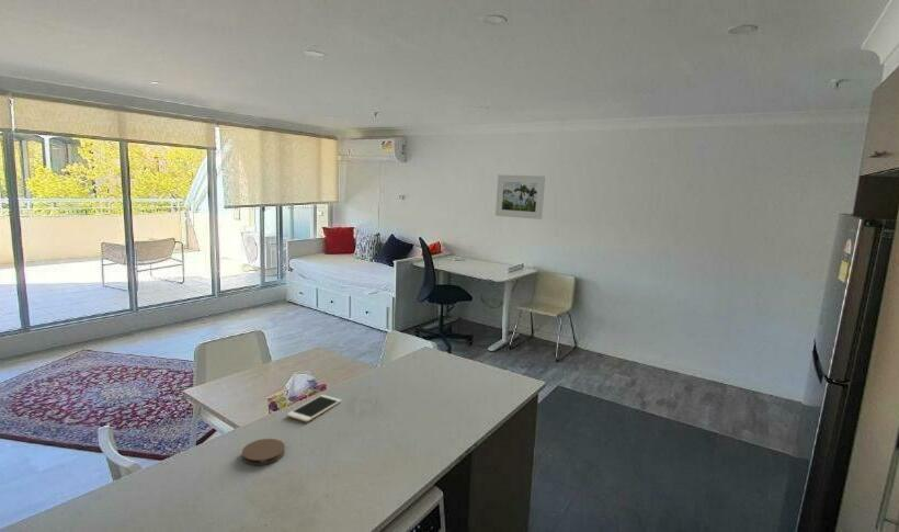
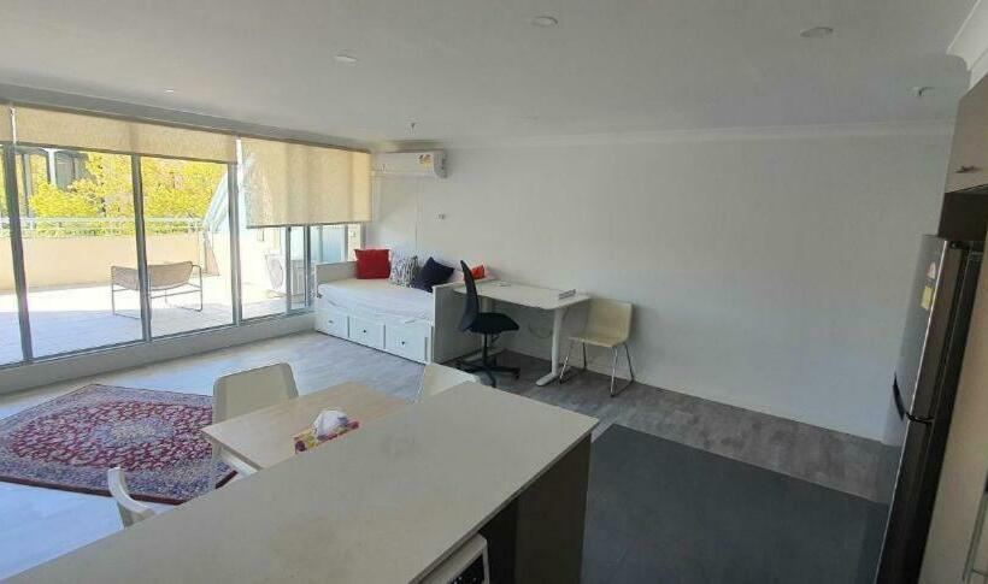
- cell phone [286,394,342,423]
- coaster [241,438,286,466]
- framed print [494,174,546,220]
